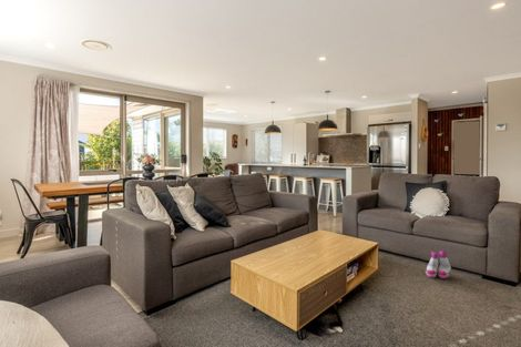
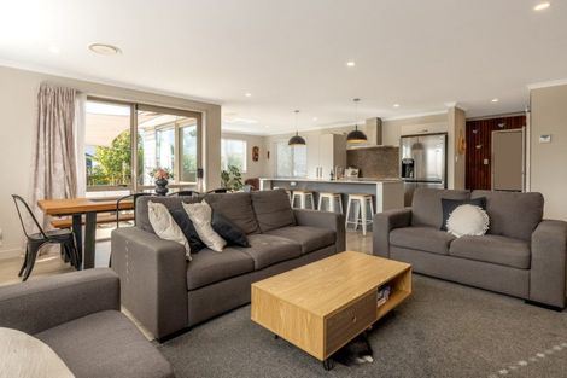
- boots [425,249,452,279]
